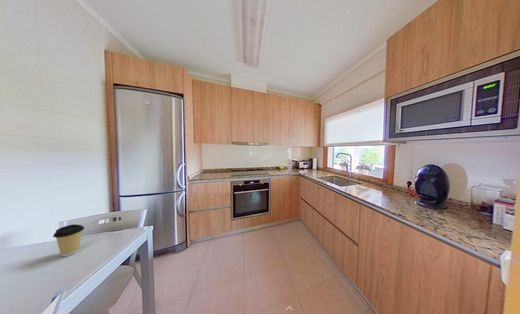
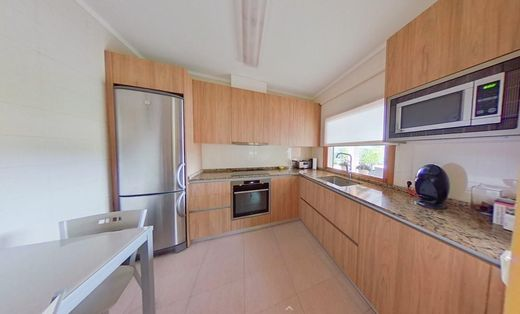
- coffee cup [52,223,85,257]
